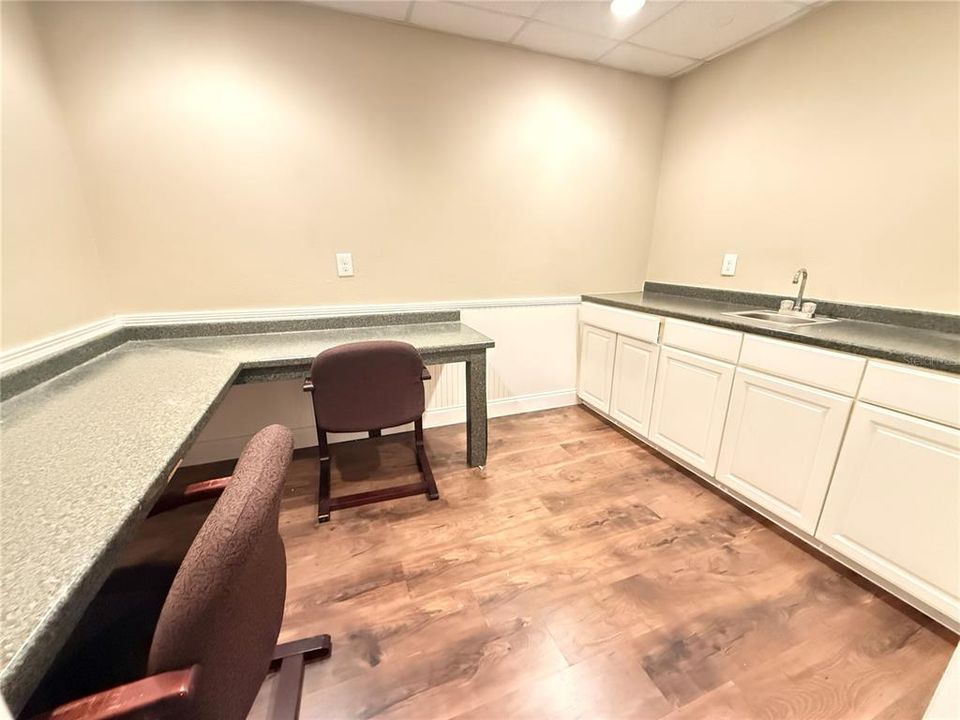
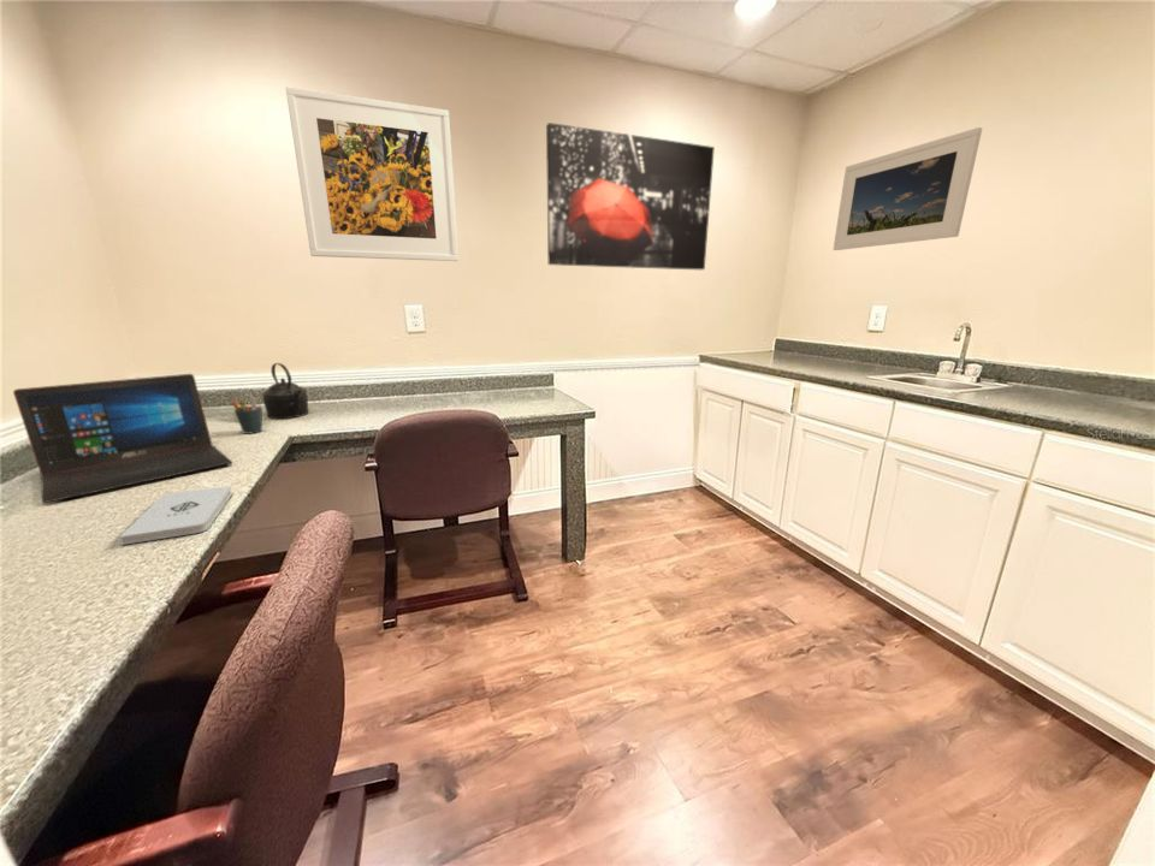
+ pen holder [231,396,263,435]
+ wall art [545,121,716,271]
+ laptop [12,373,233,504]
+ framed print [285,85,460,262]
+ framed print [833,126,983,251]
+ kettle [261,362,309,420]
+ notepad [118,485,233,546]
